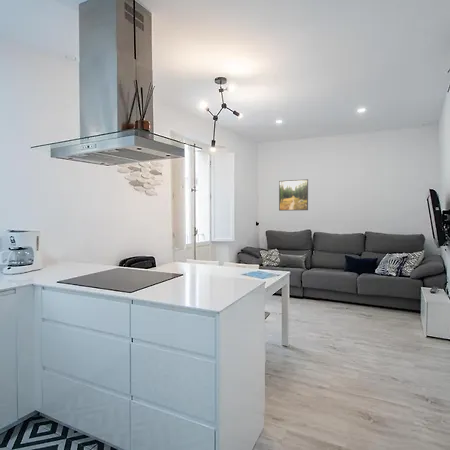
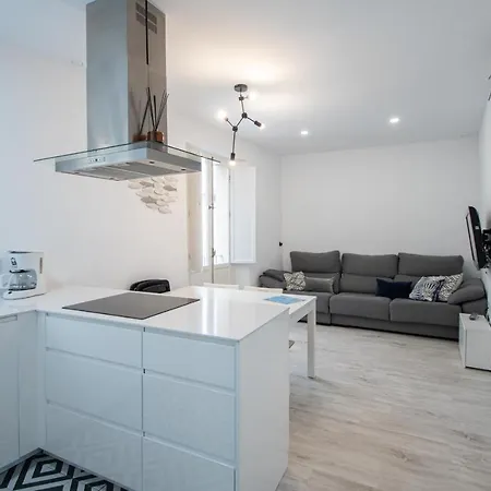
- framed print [278,178,309,212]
